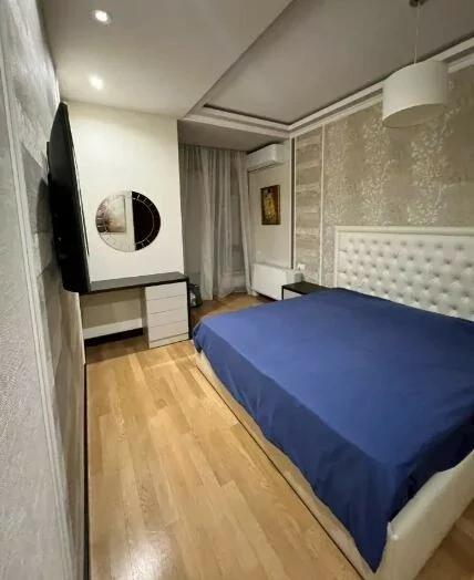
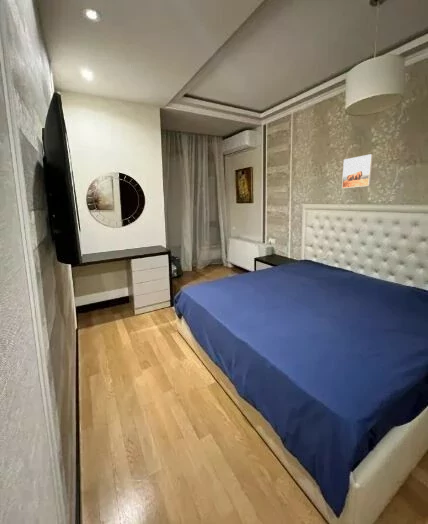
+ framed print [341,153,374,189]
